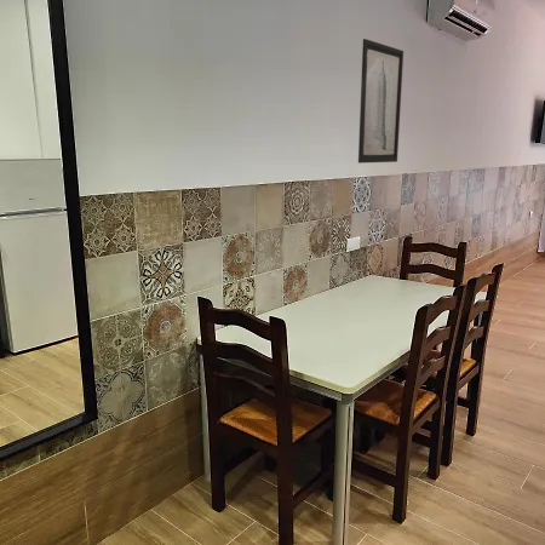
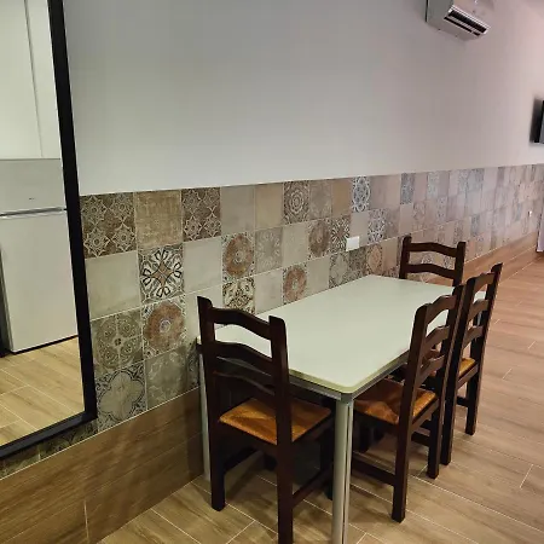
- wall art [357,38,405,165]
